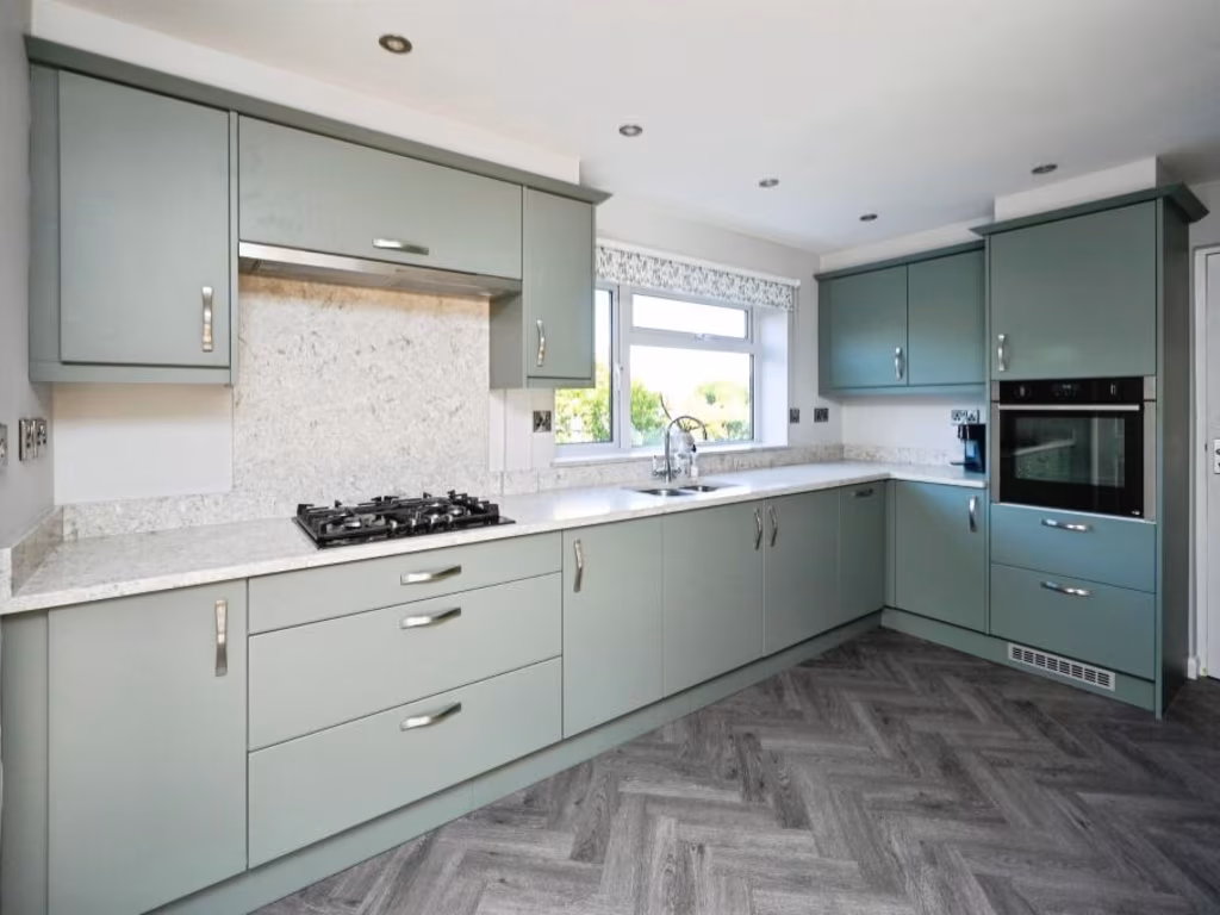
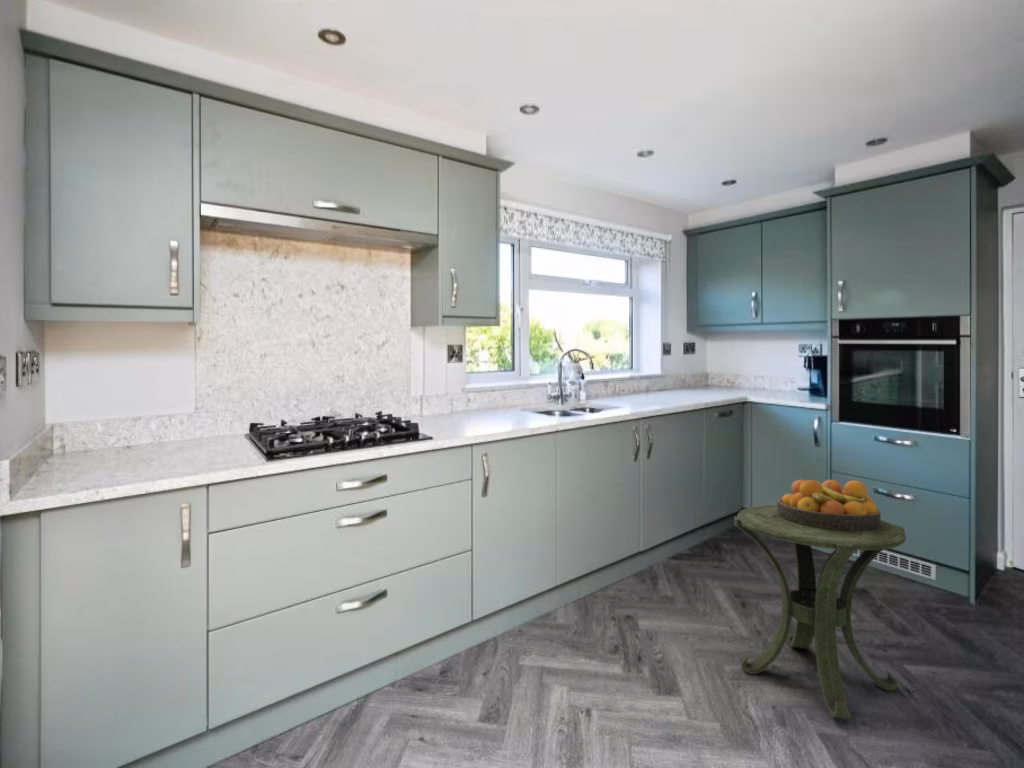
+ fruit bowl [776,479,882,531]
+ side table [733,504,907,720]
